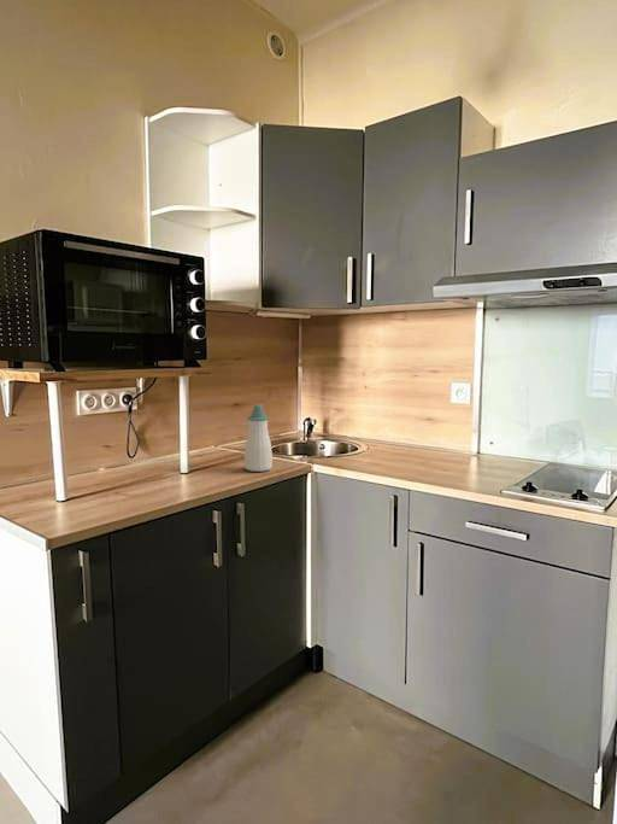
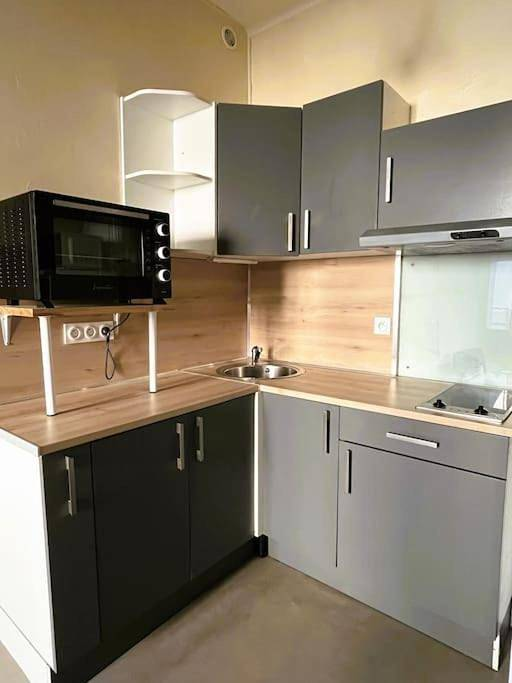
- soap bottle [243,403,274,473]
